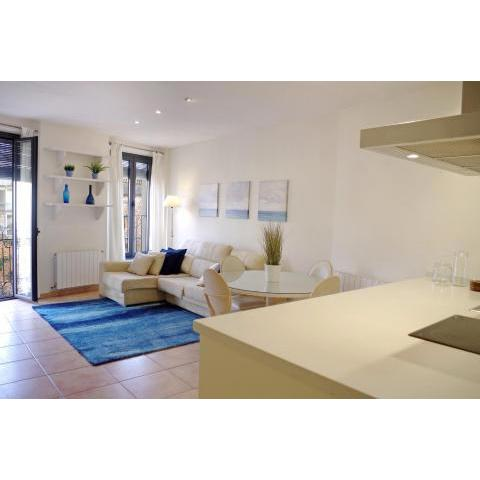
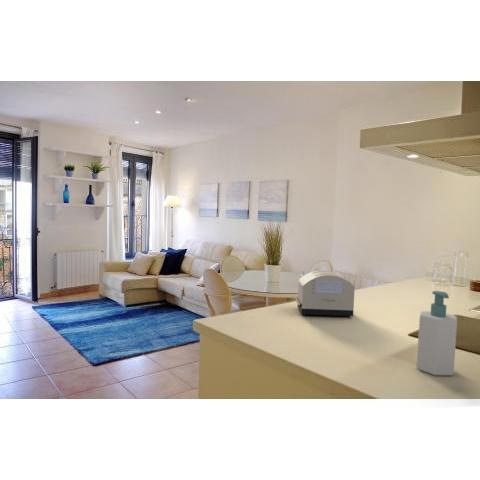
+ toaster [294,269,356,318]
+ soap bottle [416,290,458,376]
